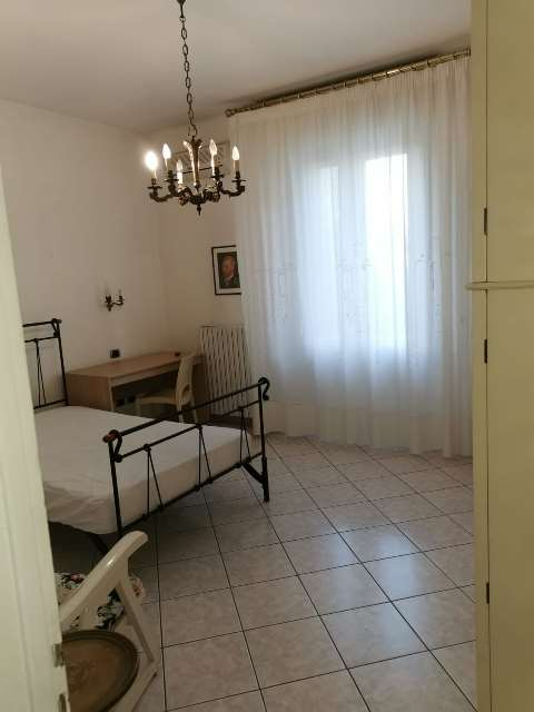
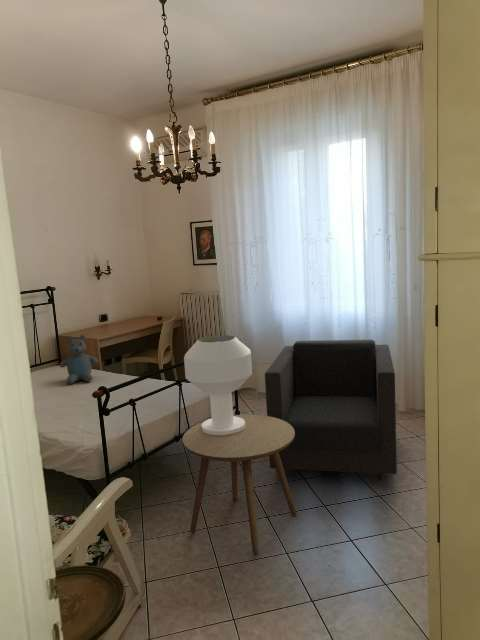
+ table lamp [183,334,253,435]
+ side table [181,414,297,556]
+ armchair [264,339,398,481]
+ teddy bear [59,334,99,385]
